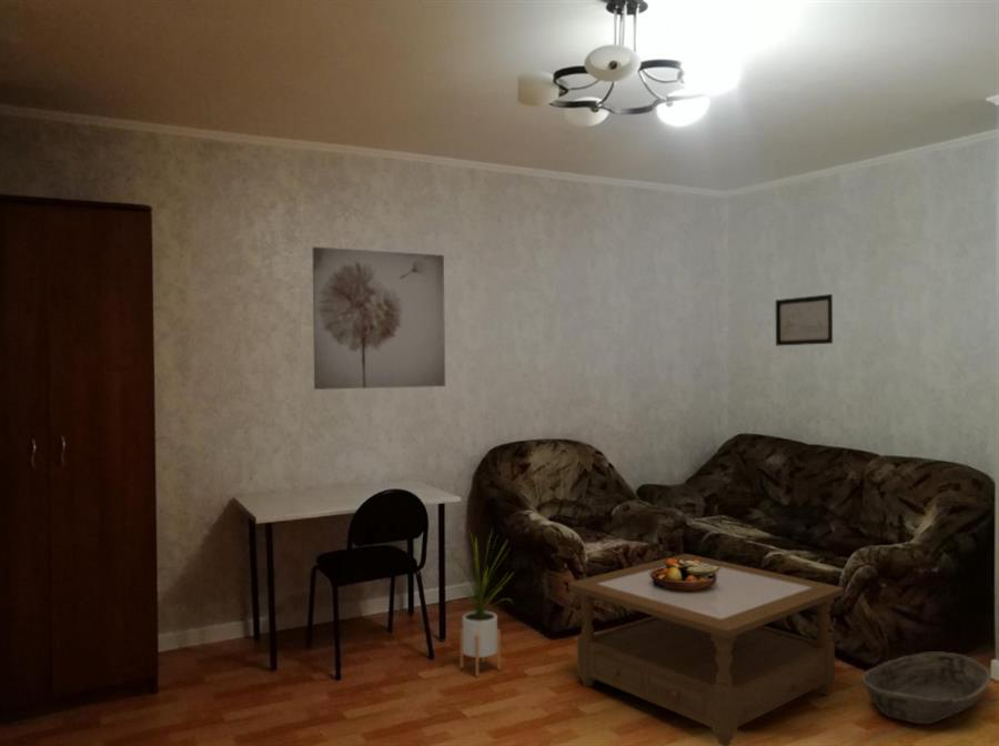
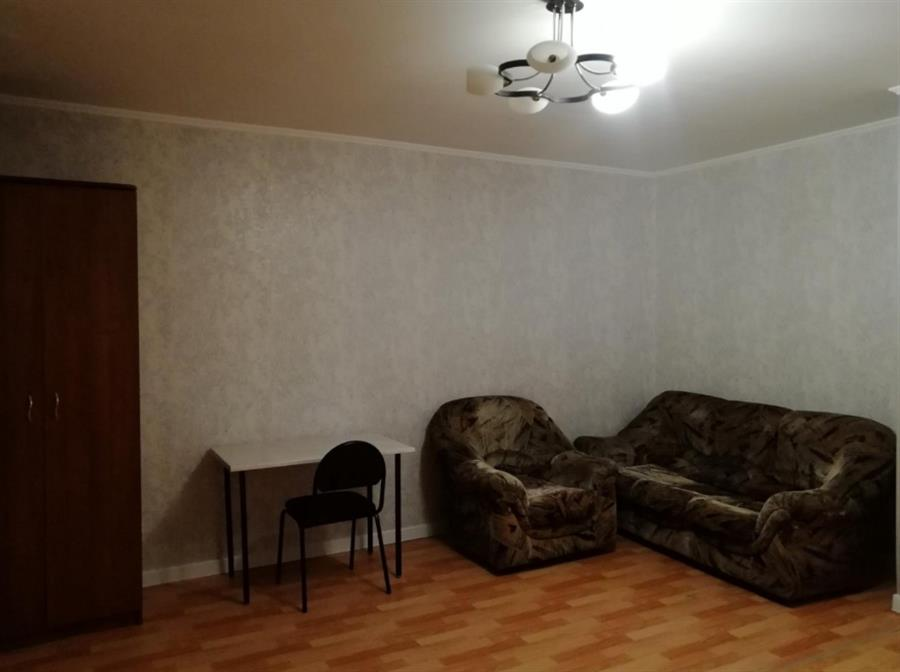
- fruit bowl [649,557,719,593]
- basket [860,652,991,725]
- wall art [775,293,834,346]
- coffee table [567,553,845,746]
- house plant [443,528,514,677]
- wall art [312,245,446,391]
